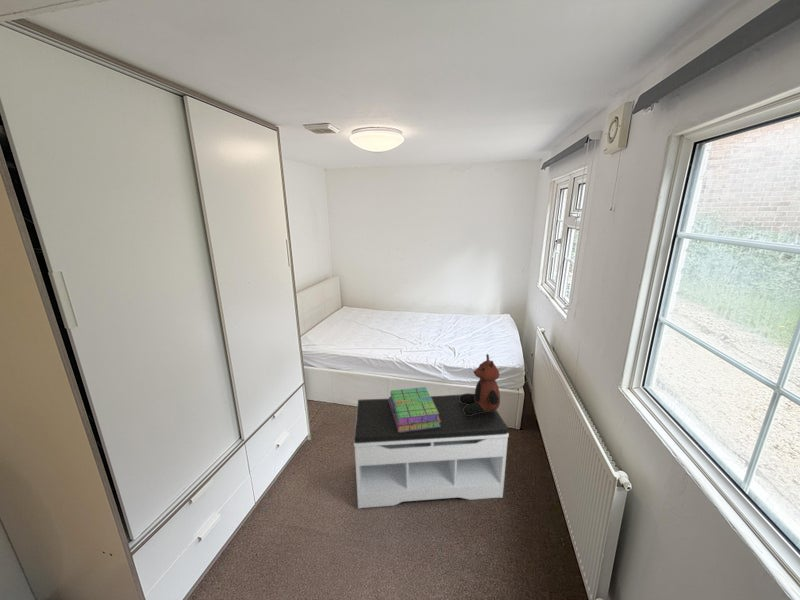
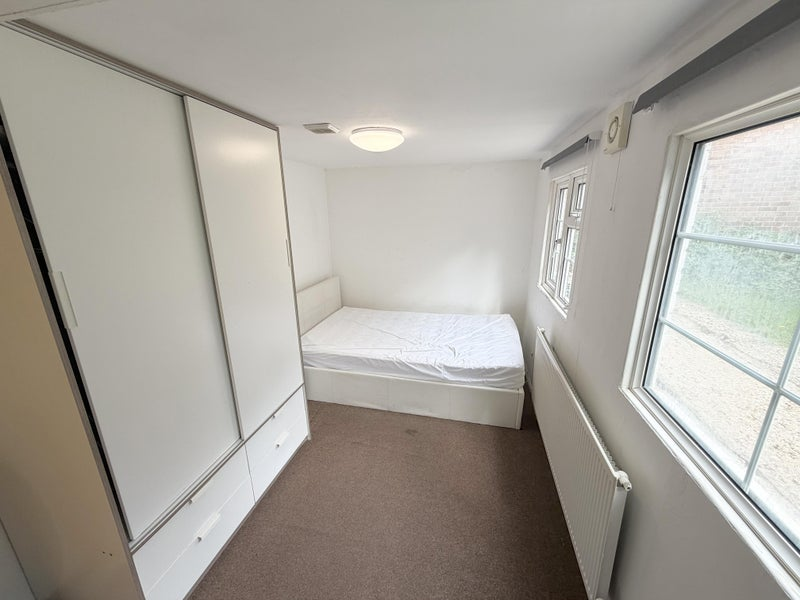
- bench [353,394,510,510]
- teddy bear [460,353,501,415]
- stack of books [388,386,441,432]
